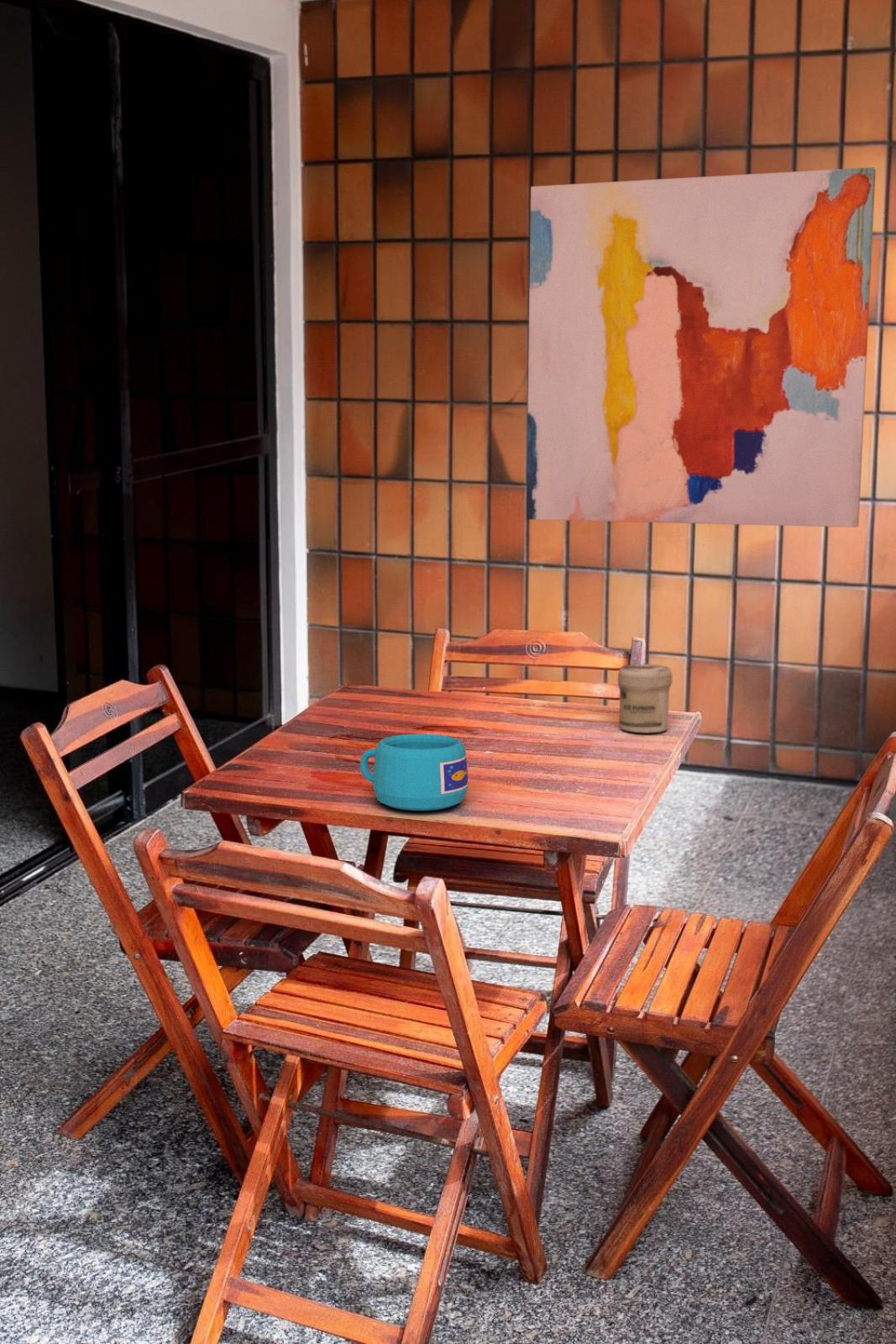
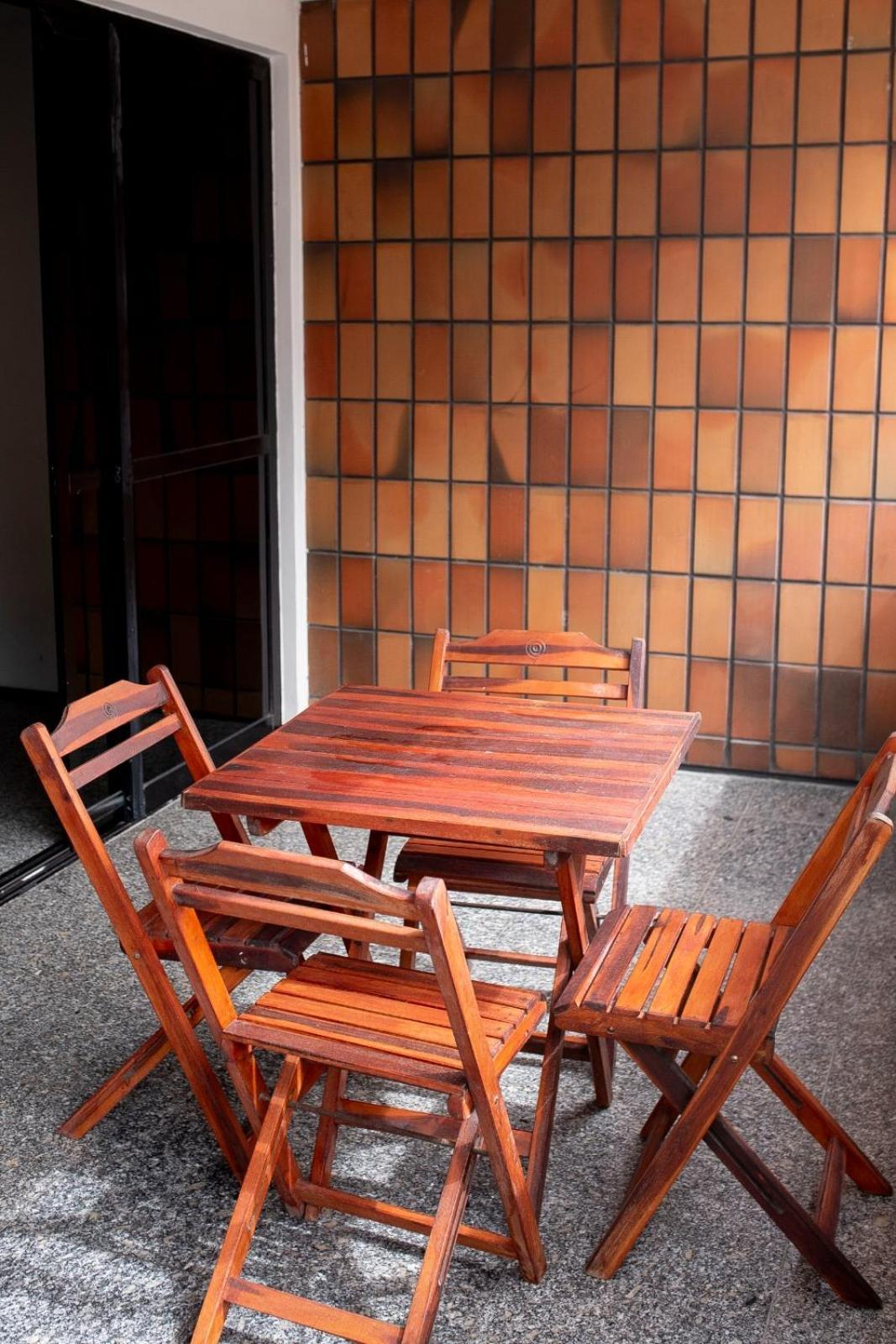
- wall art [526,166,877,528]
- jar [617,664,673,734]
- cup [359,733,469,811]
